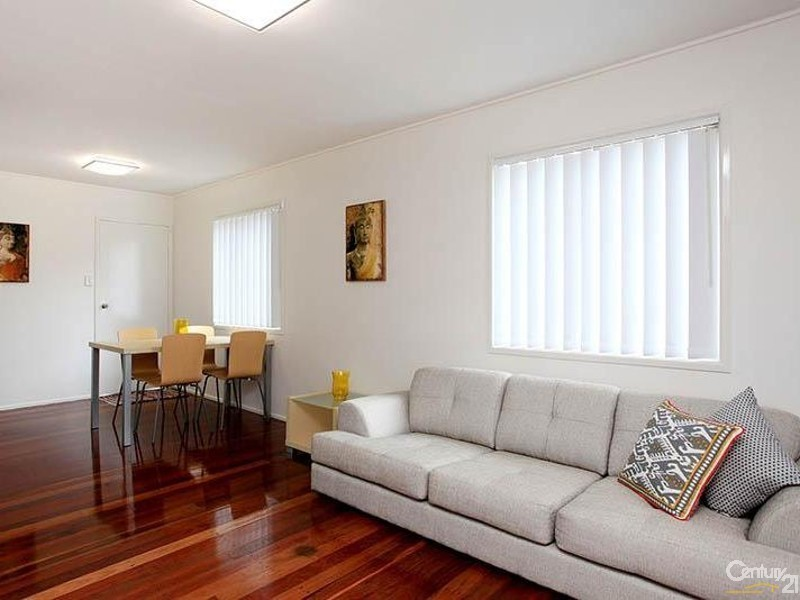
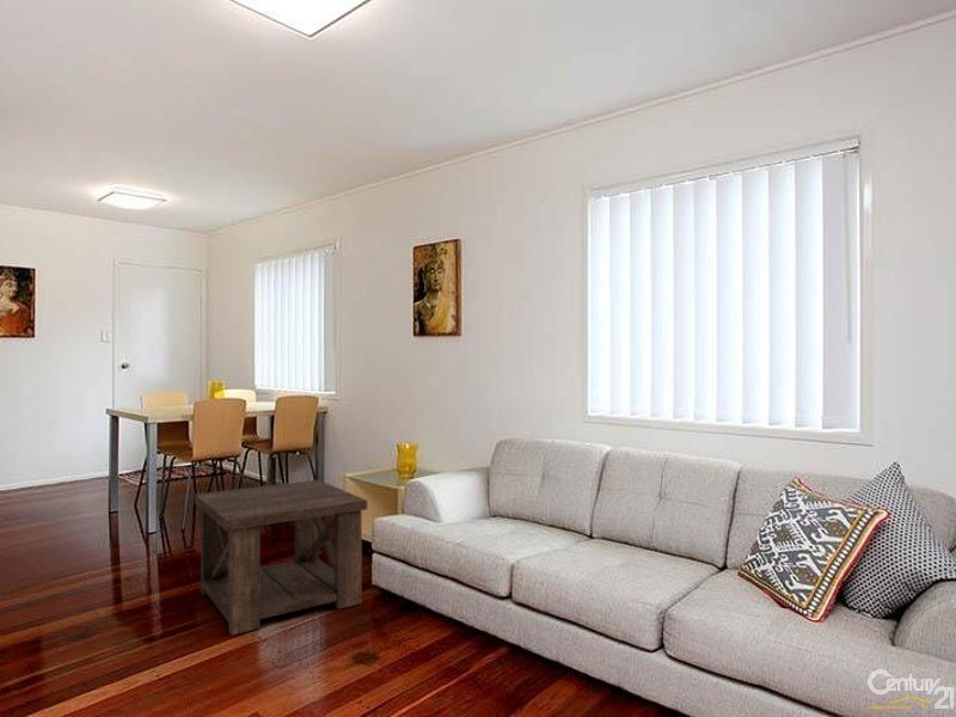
+ side table [194,479,368,636]
